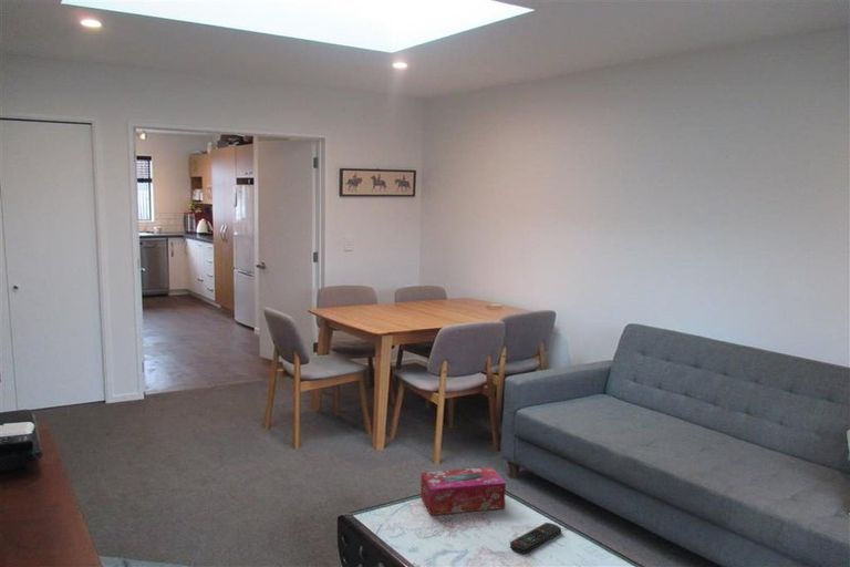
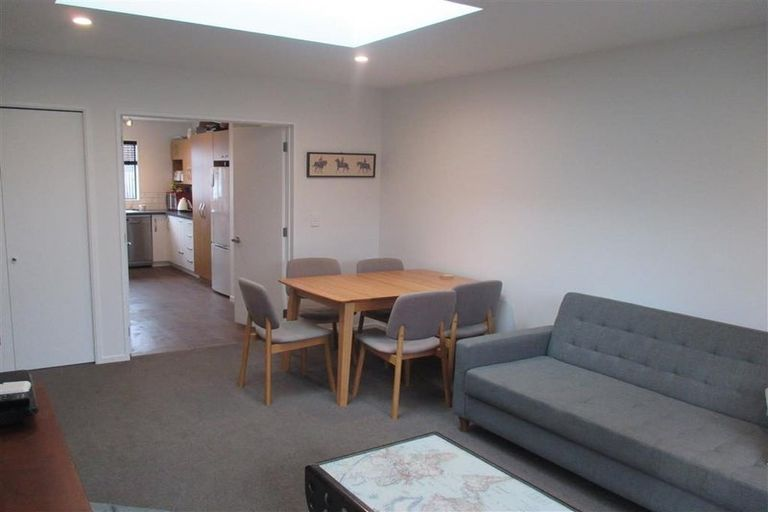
- tissue box [419,466,507,516]
- remote control [509,522,562,555]
